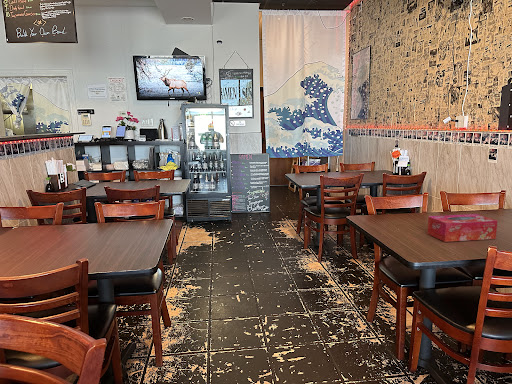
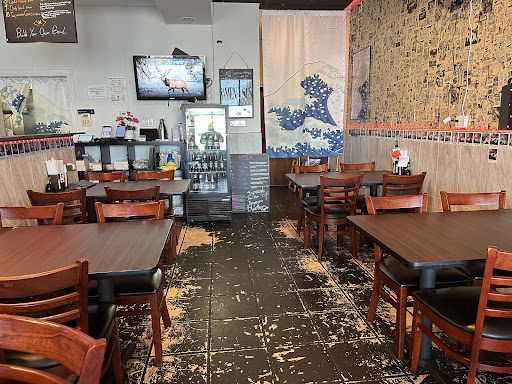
- tissue box [426,213,499,243]
